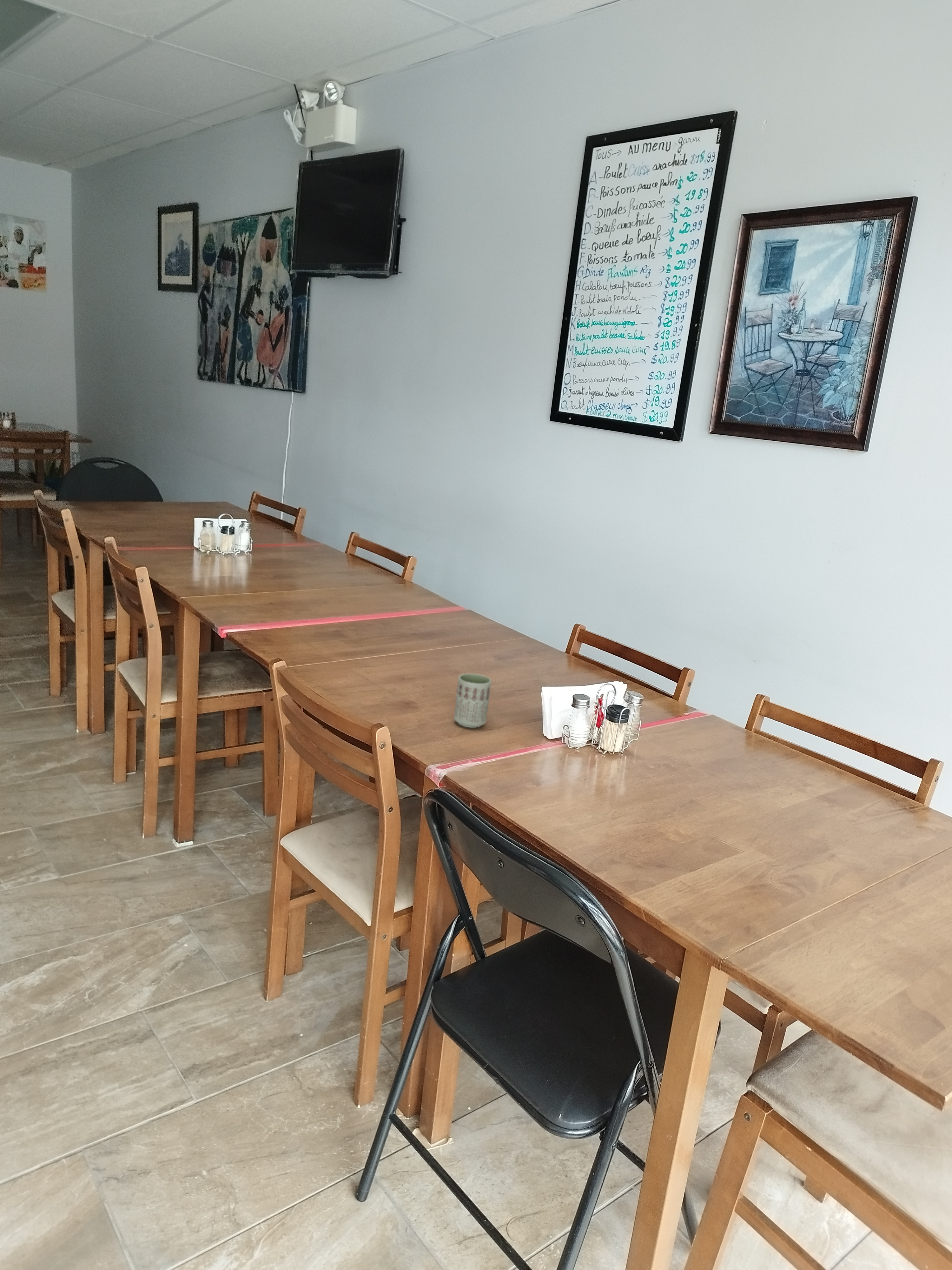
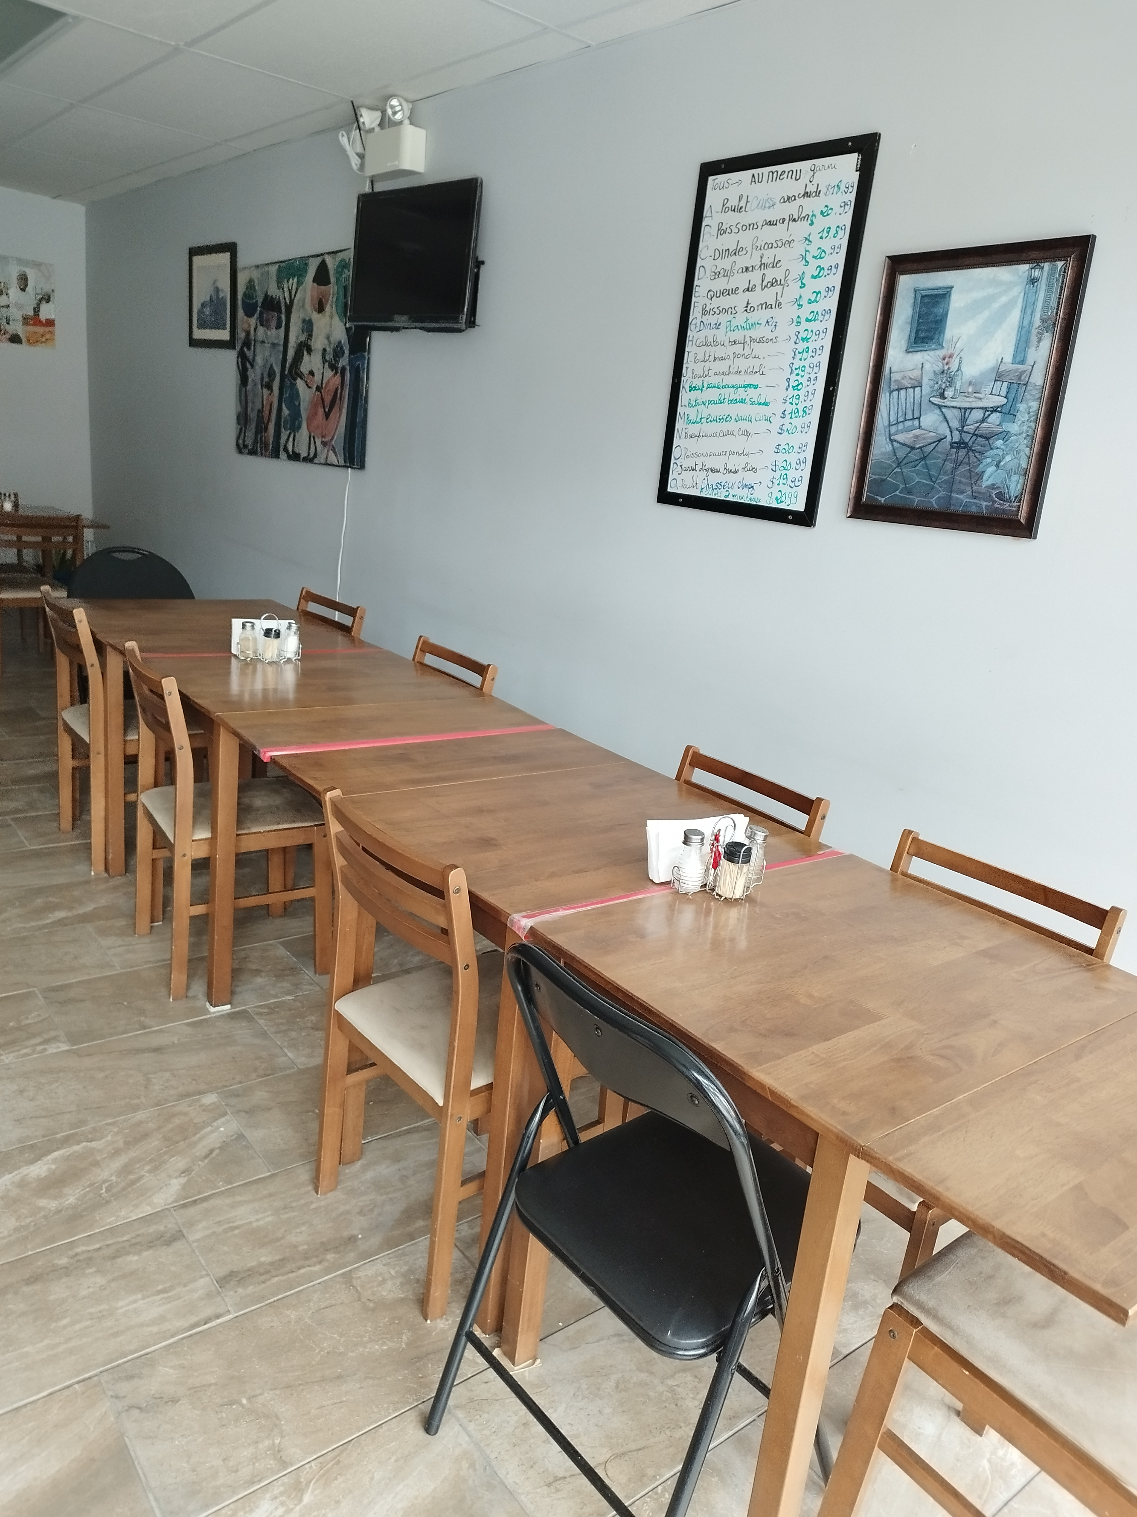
- cup [453,673,492,728]
